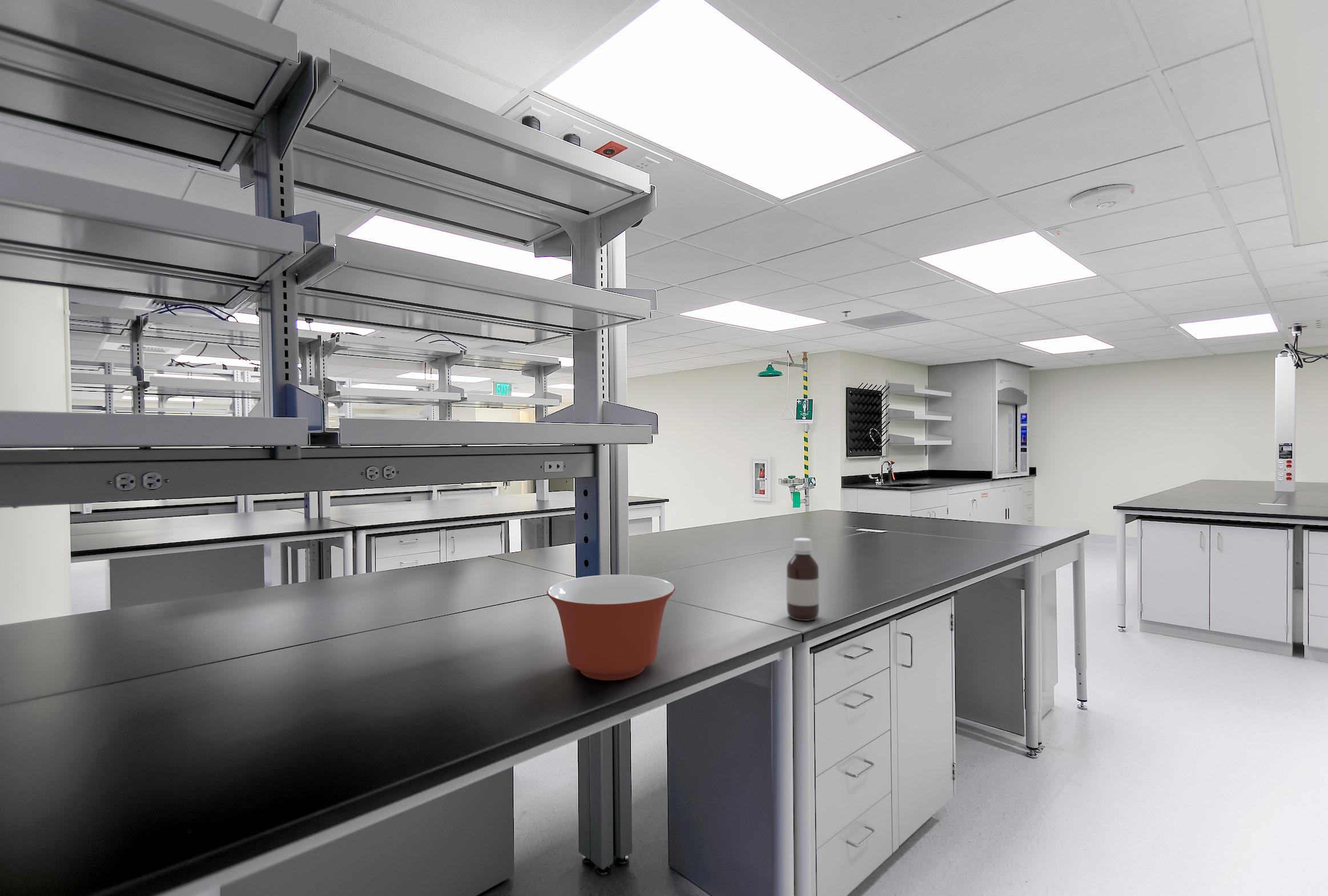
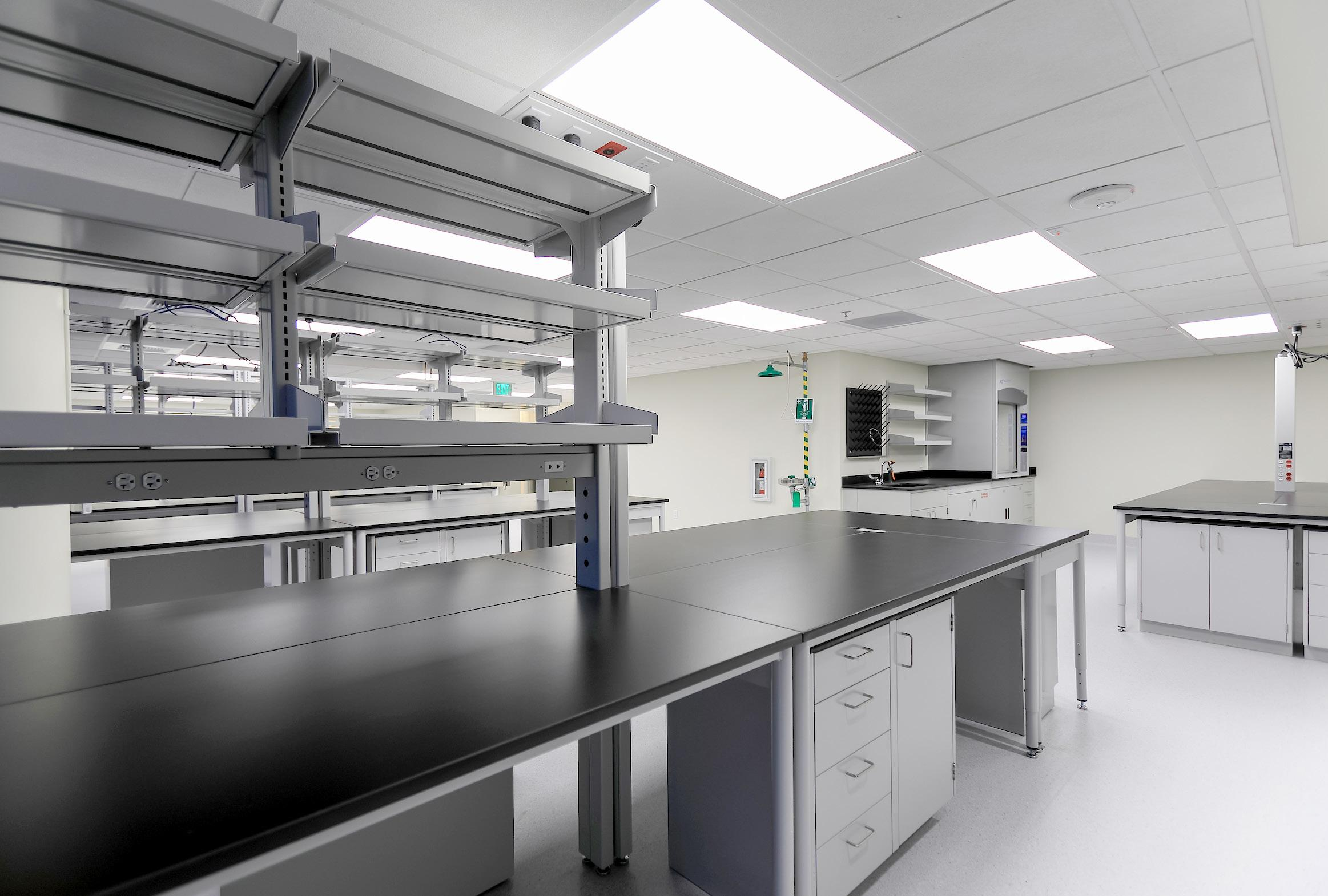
- bottle [786,537,820,621]
- mixing bowl [546,574,676,681]
